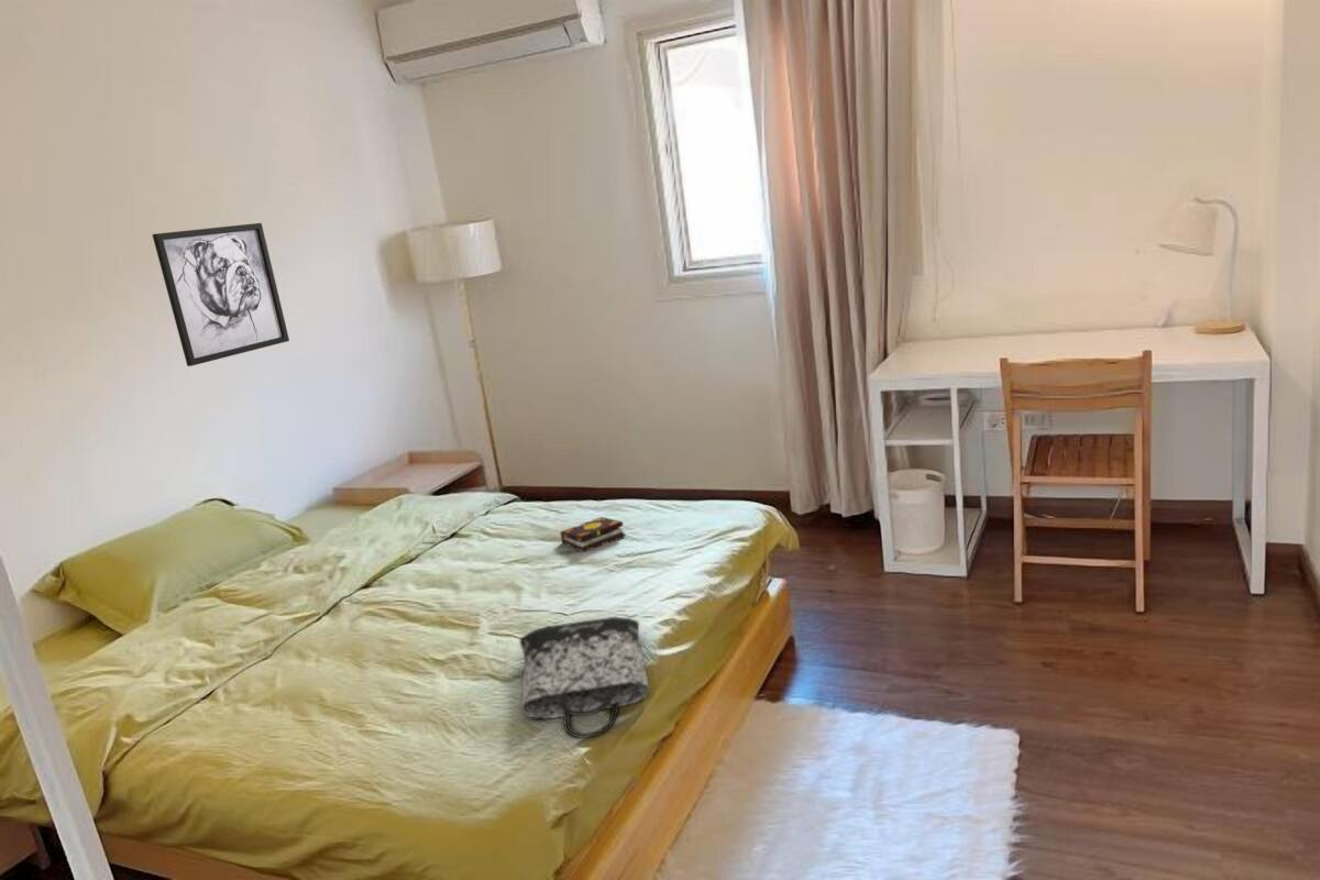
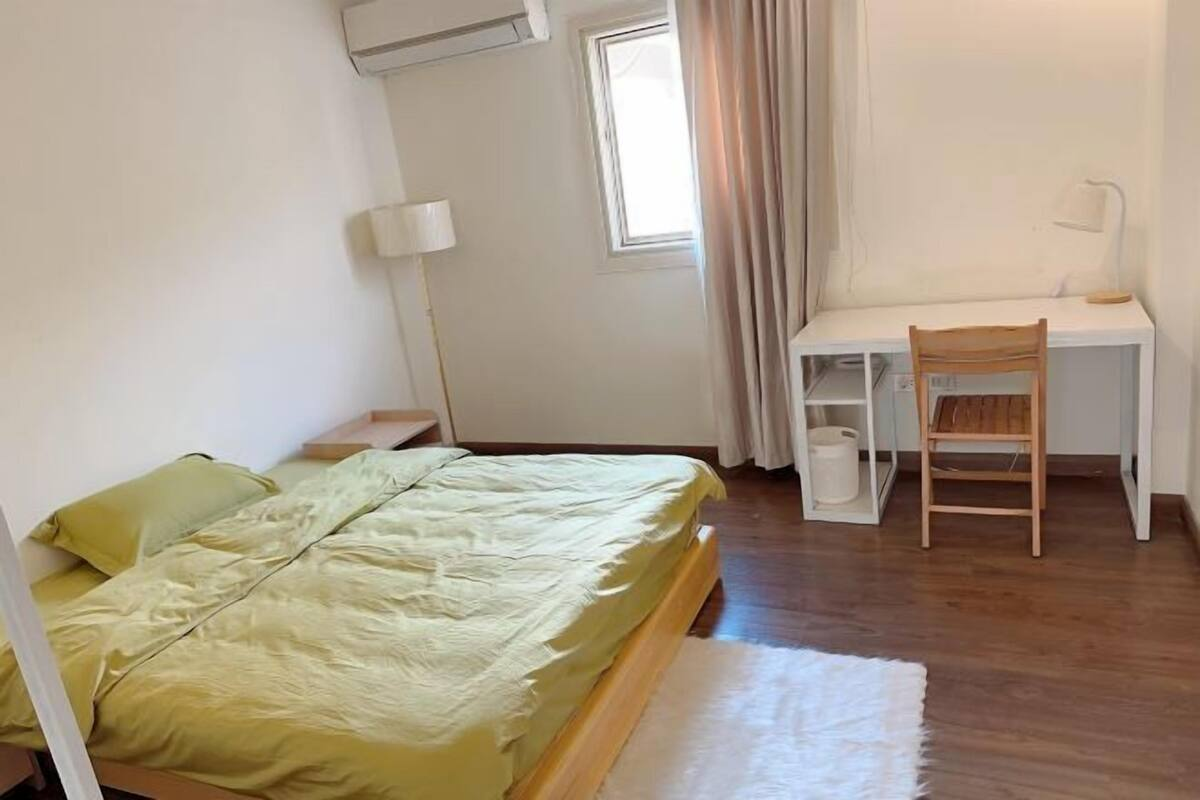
- tote bag [518,616,651,739]
- book [559,516,626,553]
- wall art [152,222,290,367]
